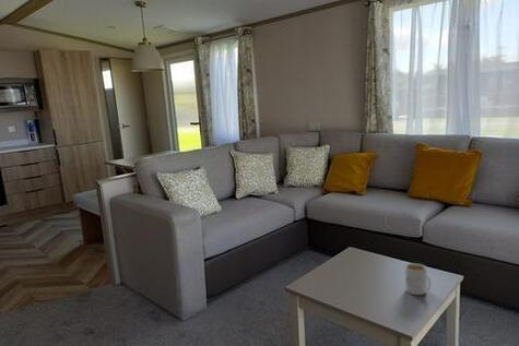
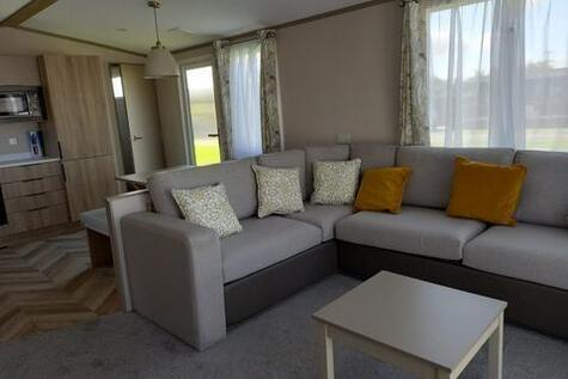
- mug [404,262,432,296]
